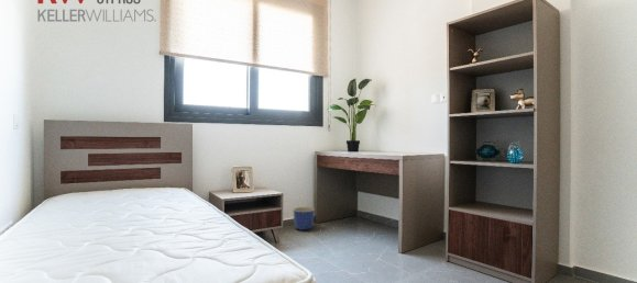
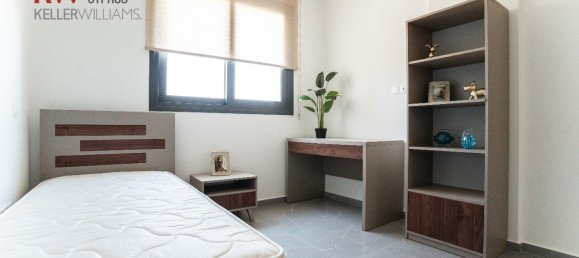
- planter [293,206,316,231]
